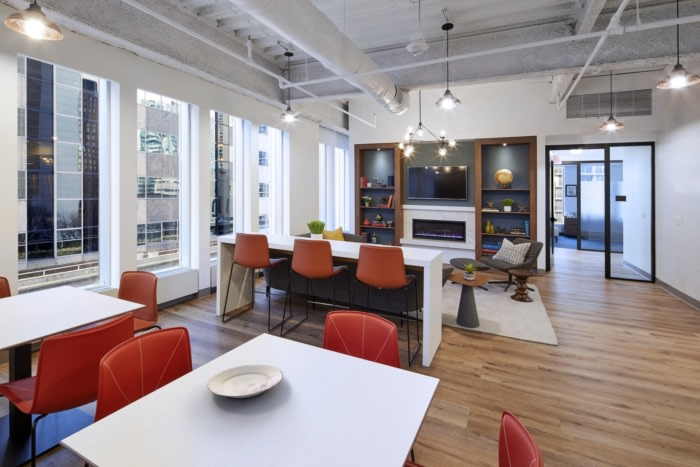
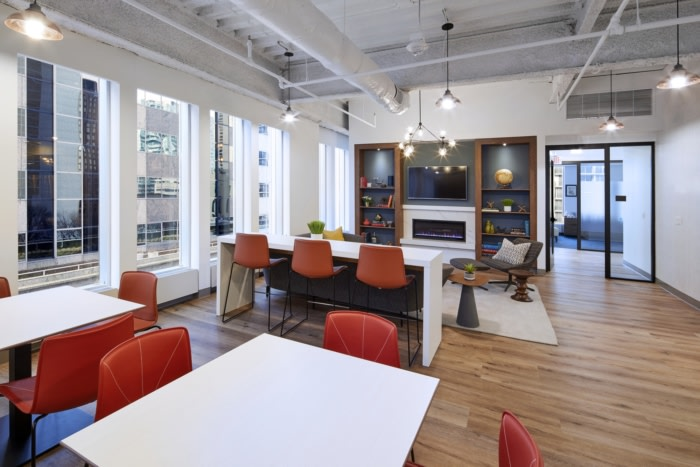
- plate [206,364,284,399]
